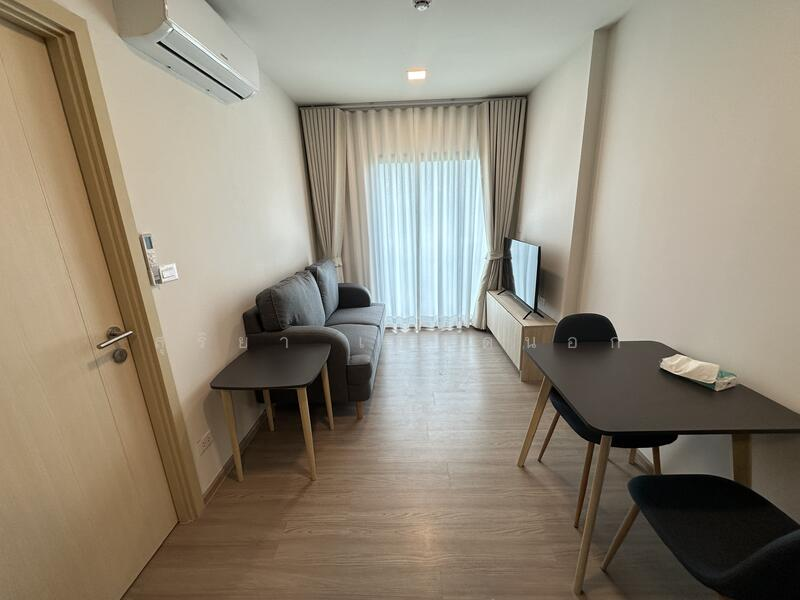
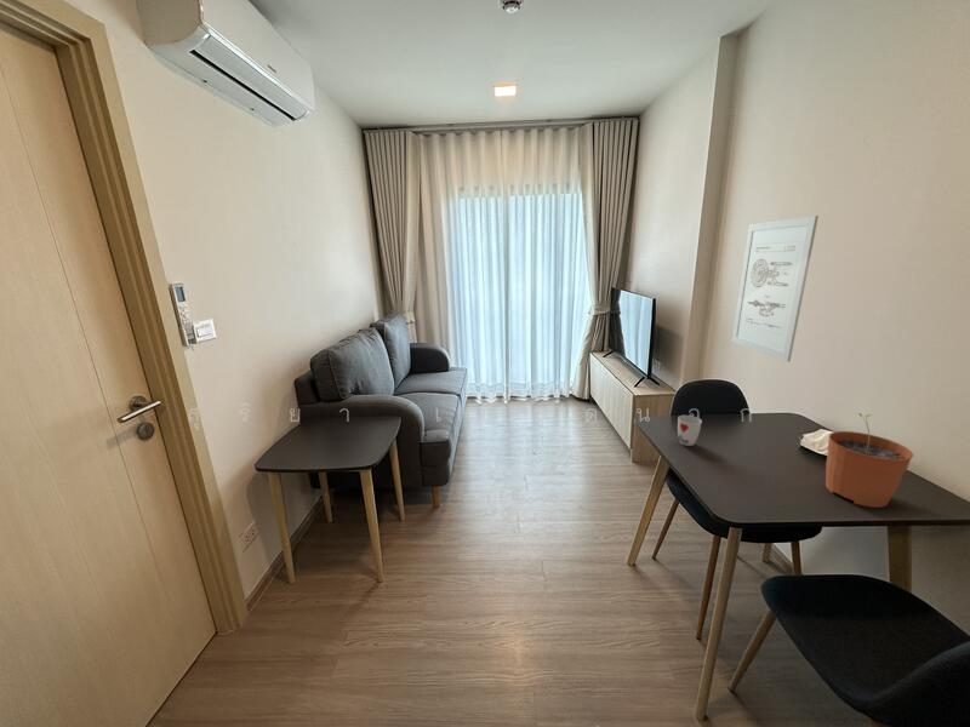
+ cup [677,414,703,447]
+ wall art [731,214,820,362]
+ plant pot [824,412,914,509]
